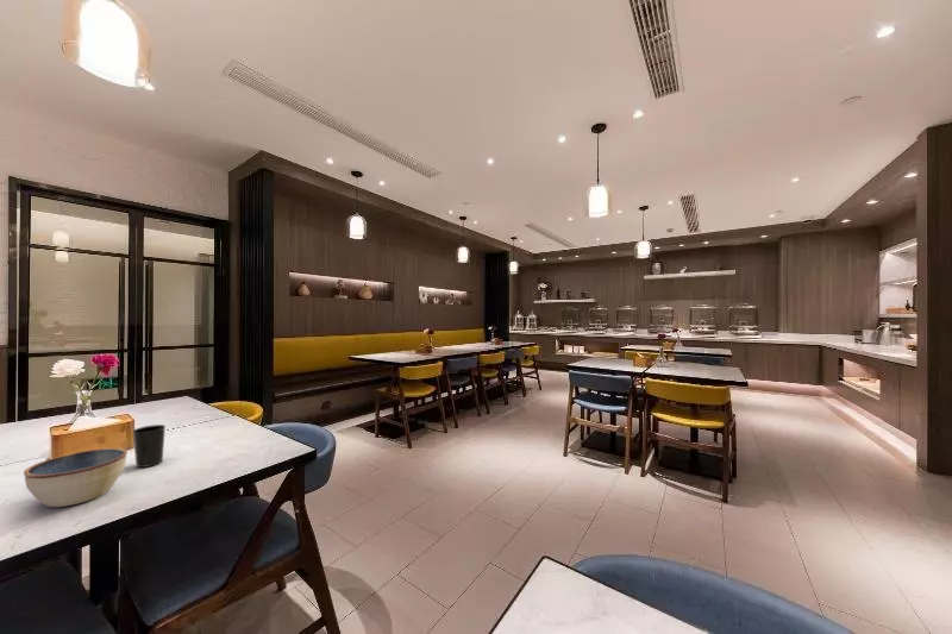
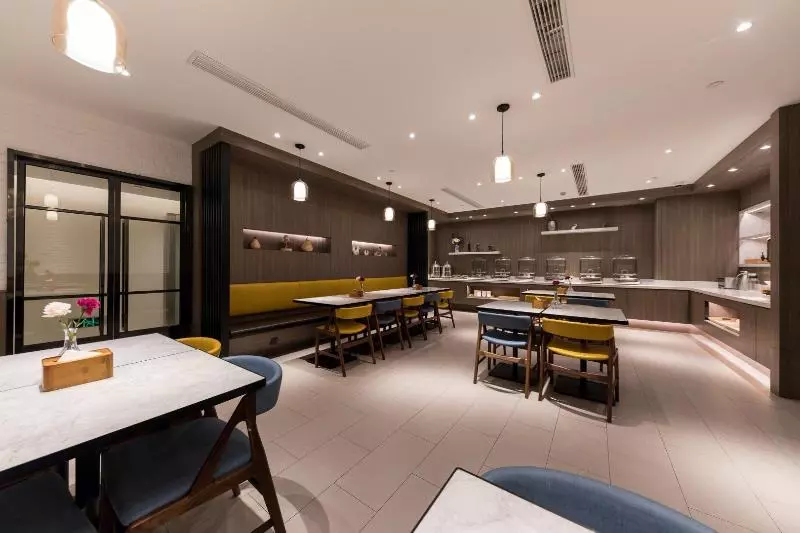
- cup [132,423,167,469]
- bowl [23,447,129,508]
